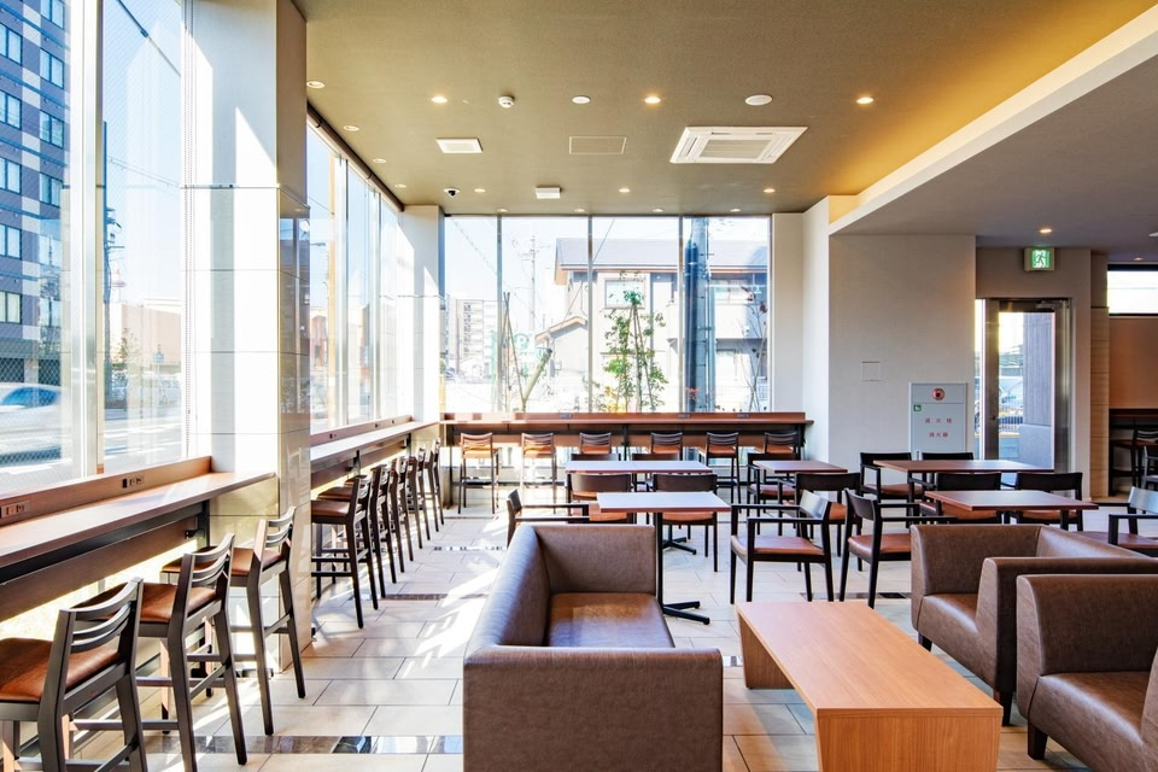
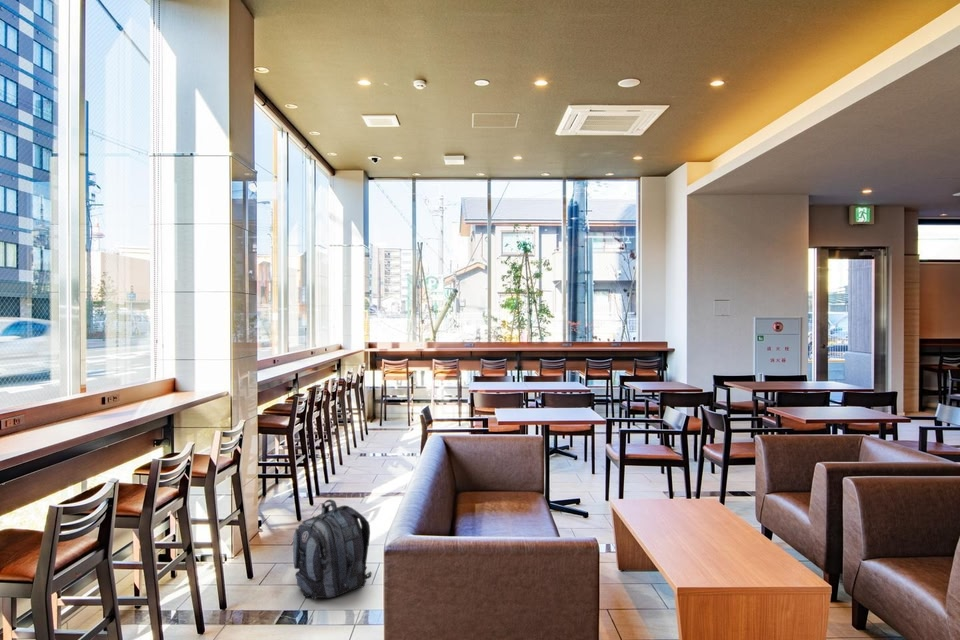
+ backpack [292,498,373,601]
